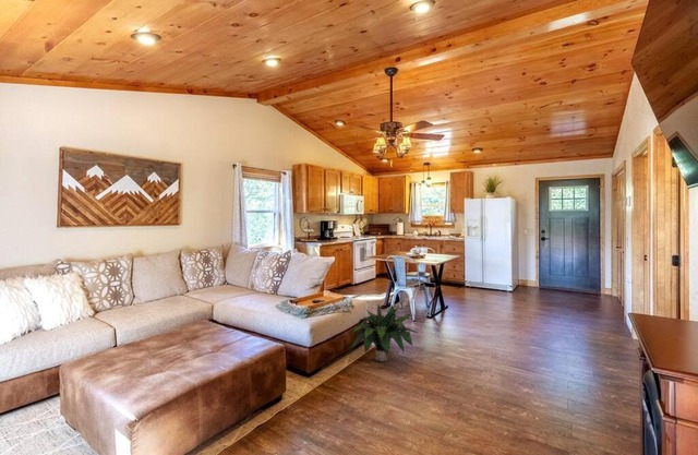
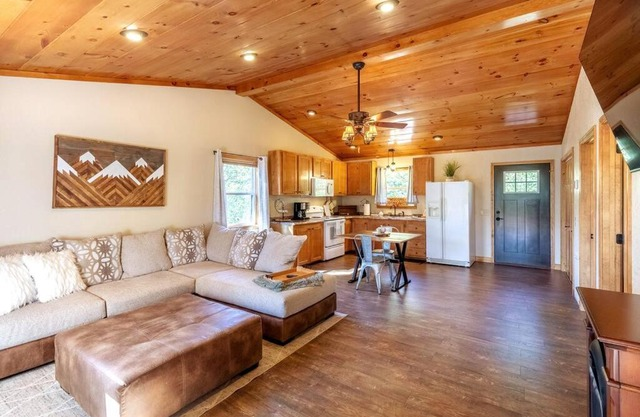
- potted plant [348,303,418,362]
